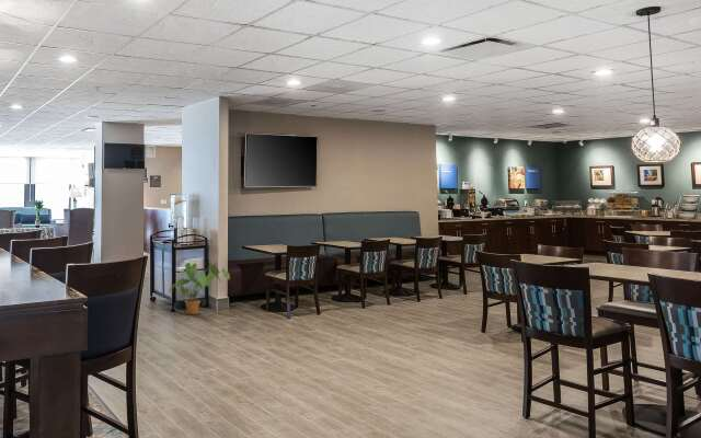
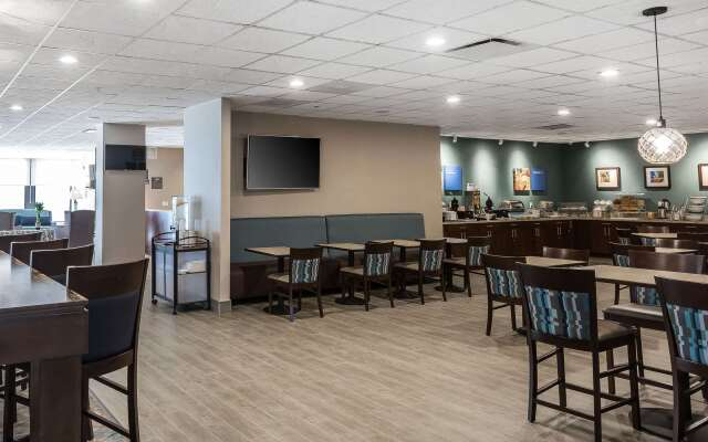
- house plant [169,262,231,315]
